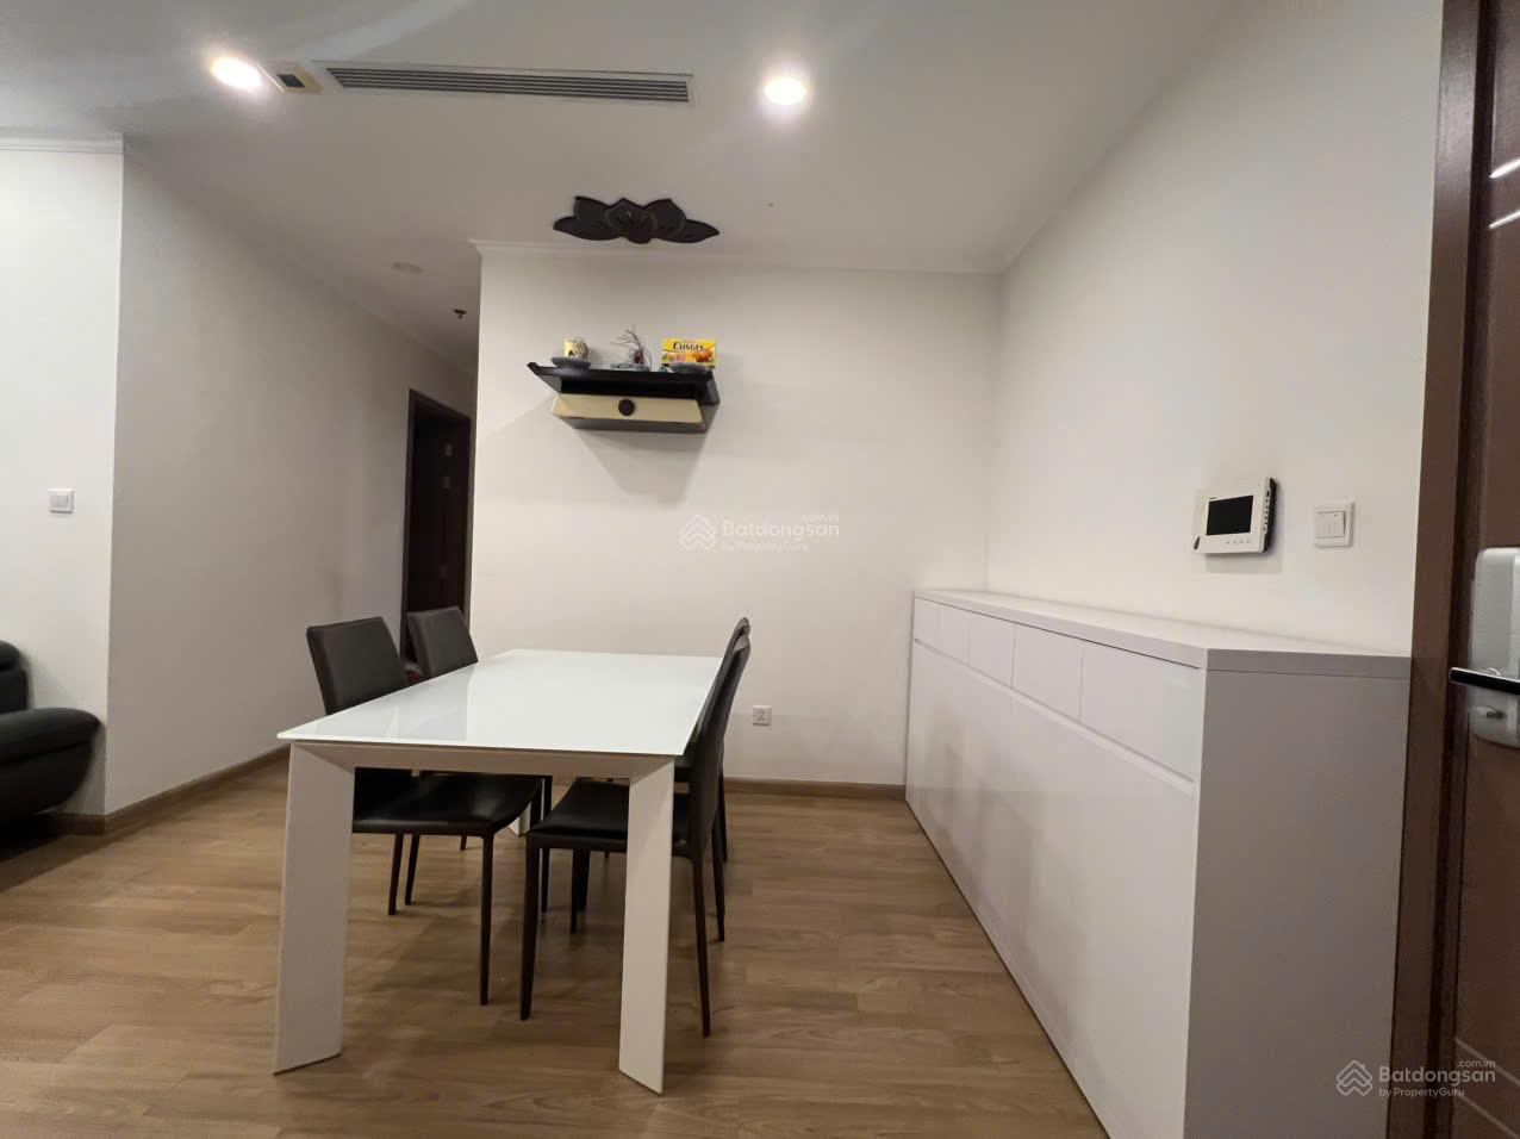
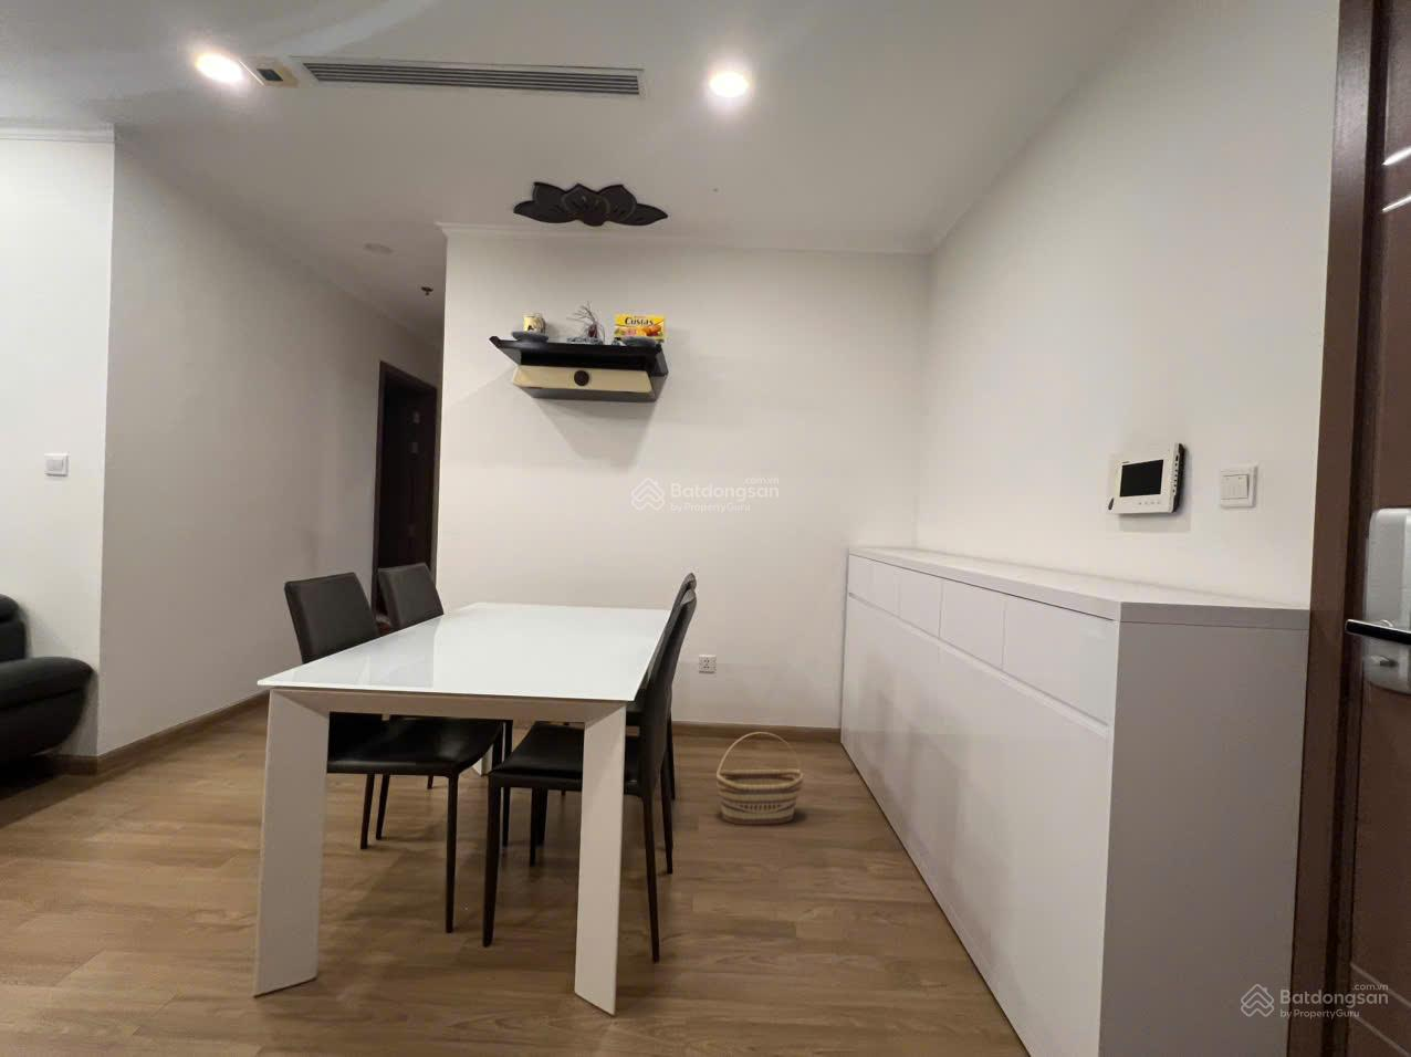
+ basket [715,731,804,826]
